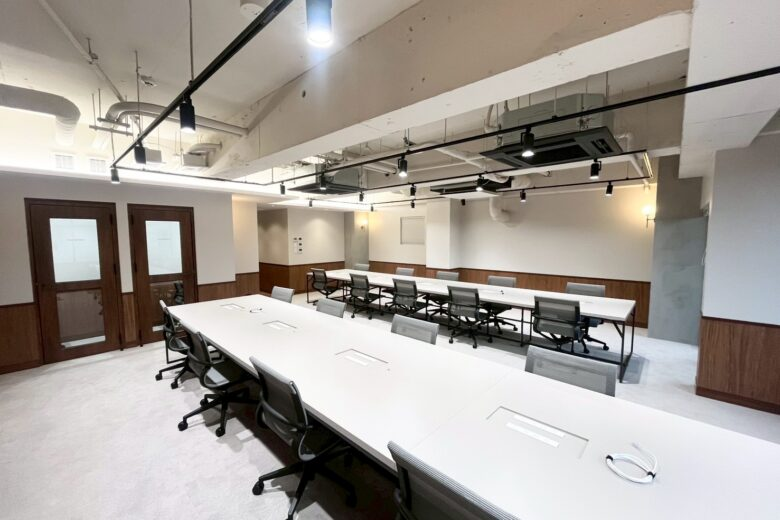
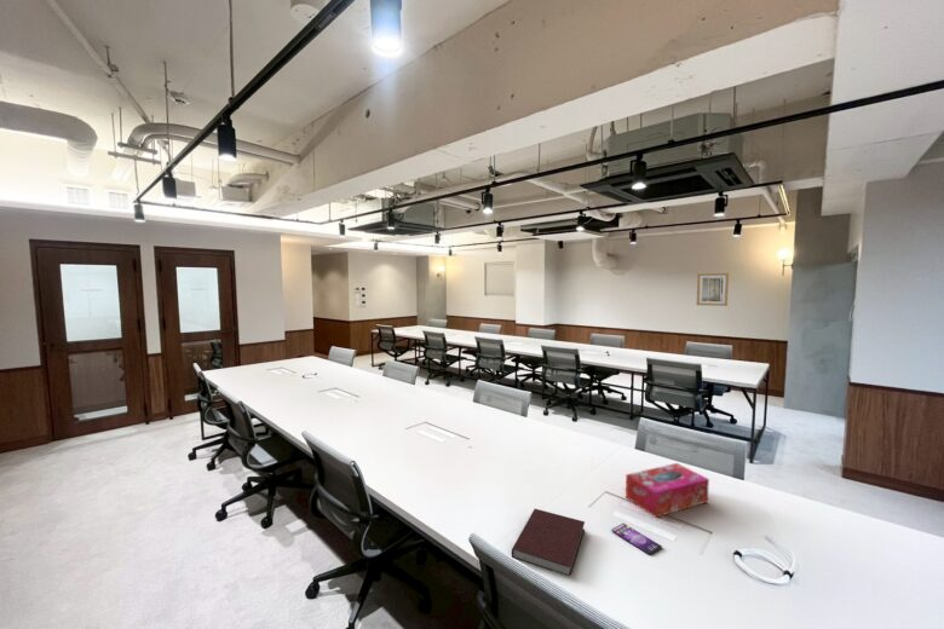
+ notebook [511,508,586,577]
+ smartphone [611,523,663,555]
+ tissue box [624,462,710,519]
+ wall art [696,272,730,307]
